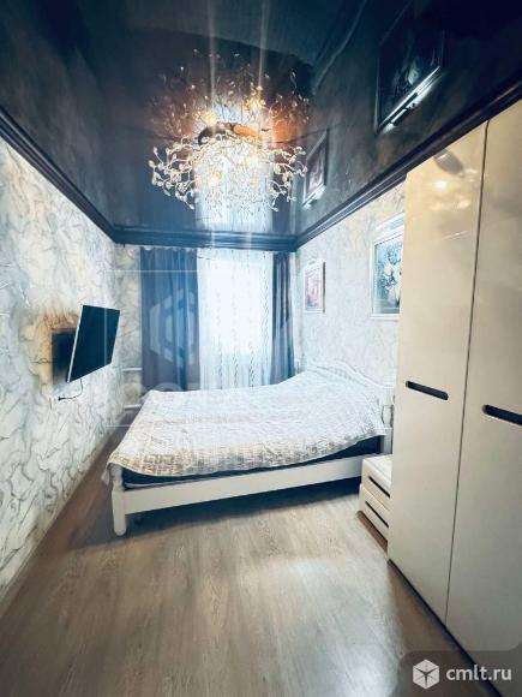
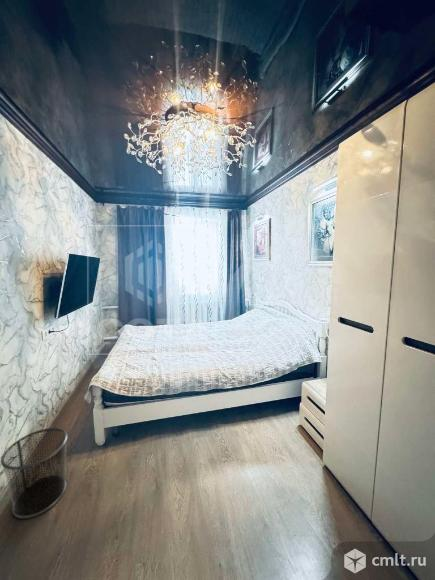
+ waste bin [0,427,69,519]
